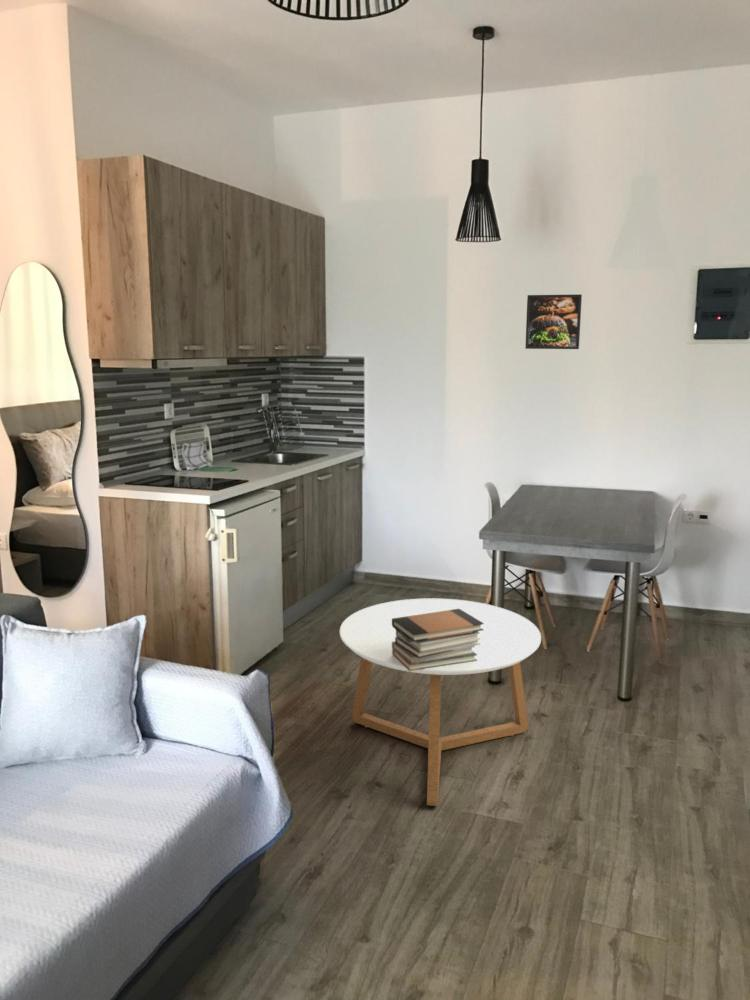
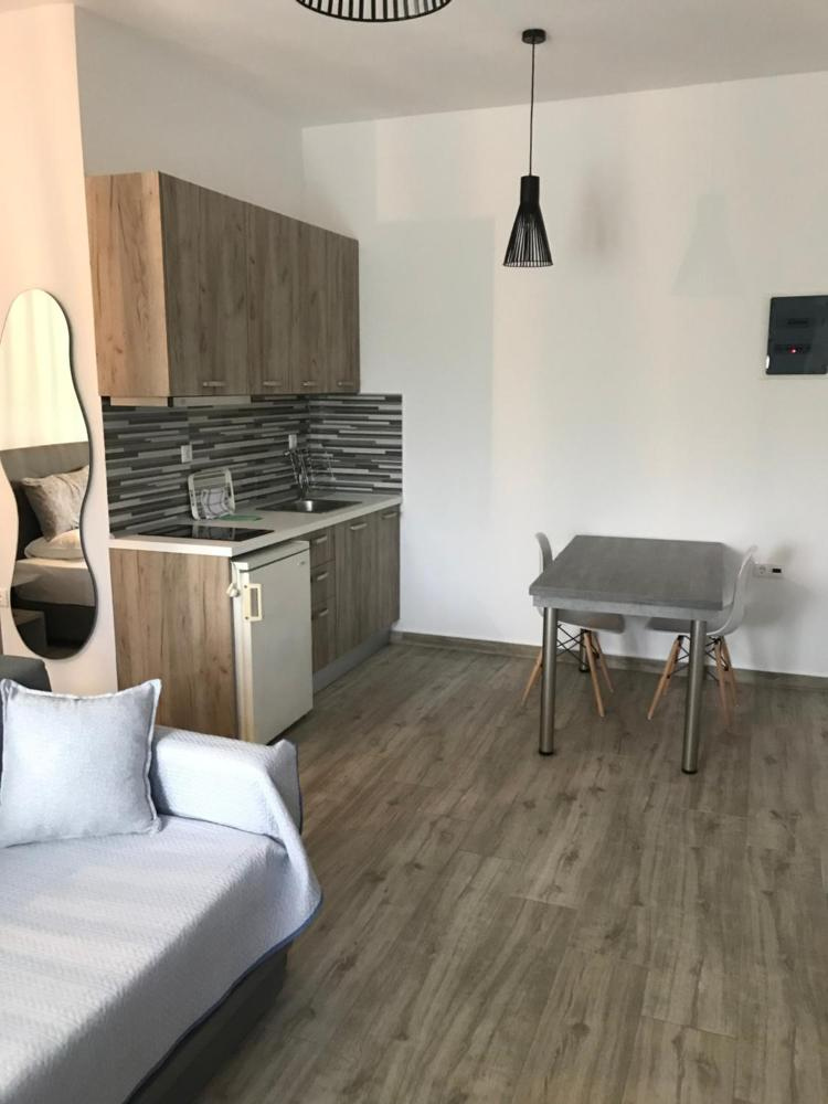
- book stack [392,608,484,671]
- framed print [524,293,583,350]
- coffee table [339,597,542,807]
